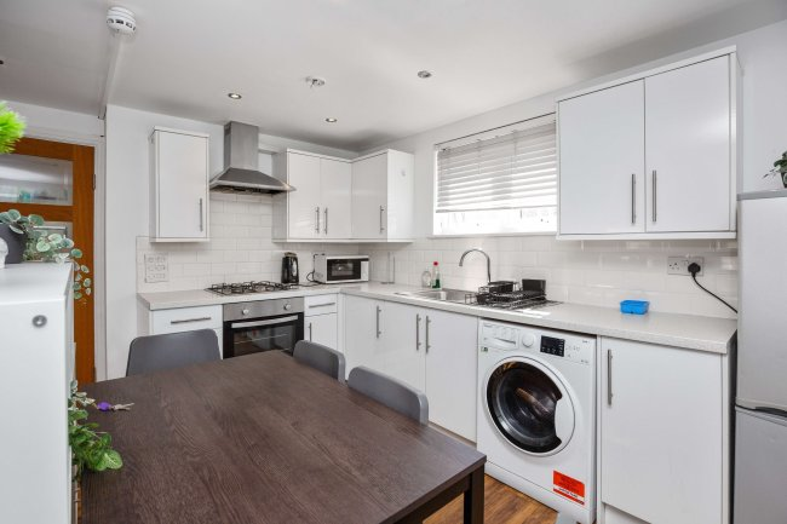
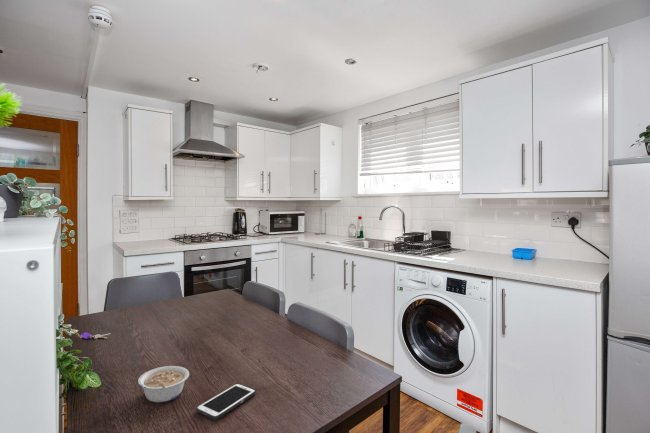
+ legume [137,365,190,403]
+ cell phone [195,382,257,421]
